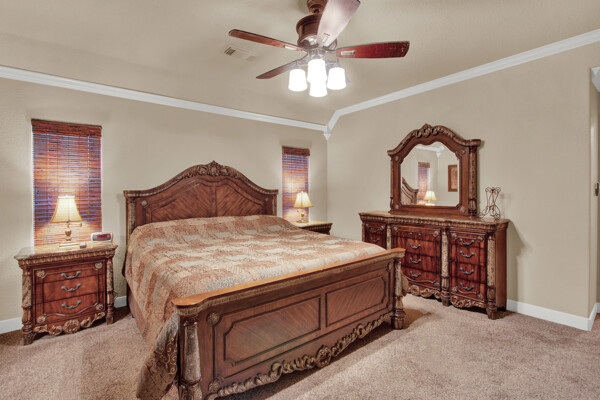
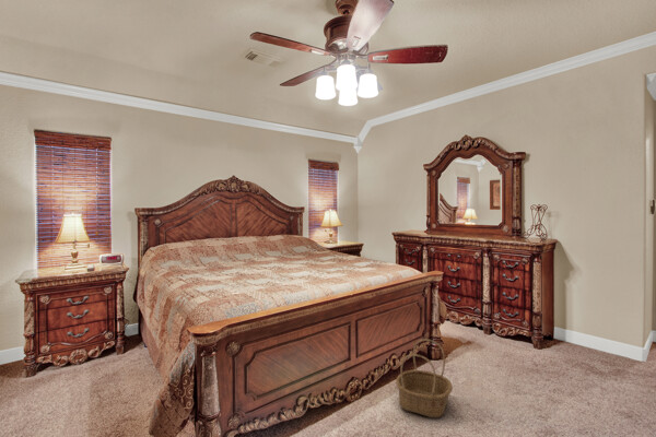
+ basket [395,338,454,418]
